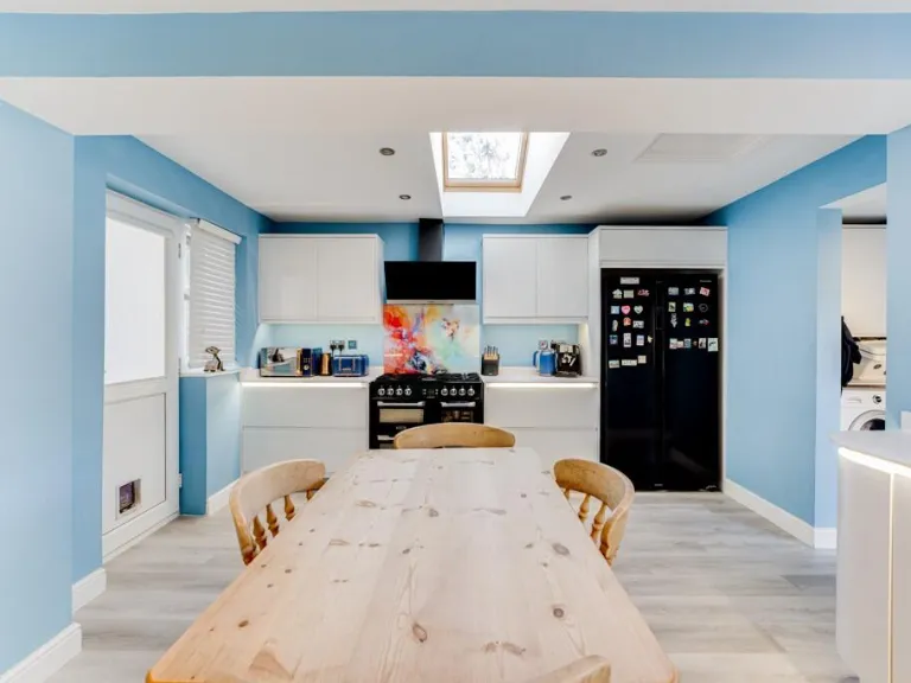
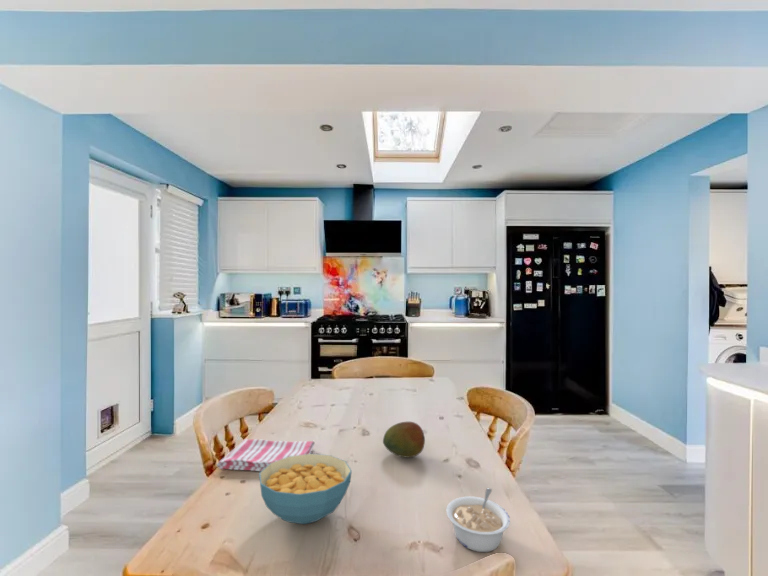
+ cereal bowl [258,453,353,525]
+ legume [445,487,511,553]
+ fruit [382,421,426,459]
+ dish towel [216,438,315,472]
